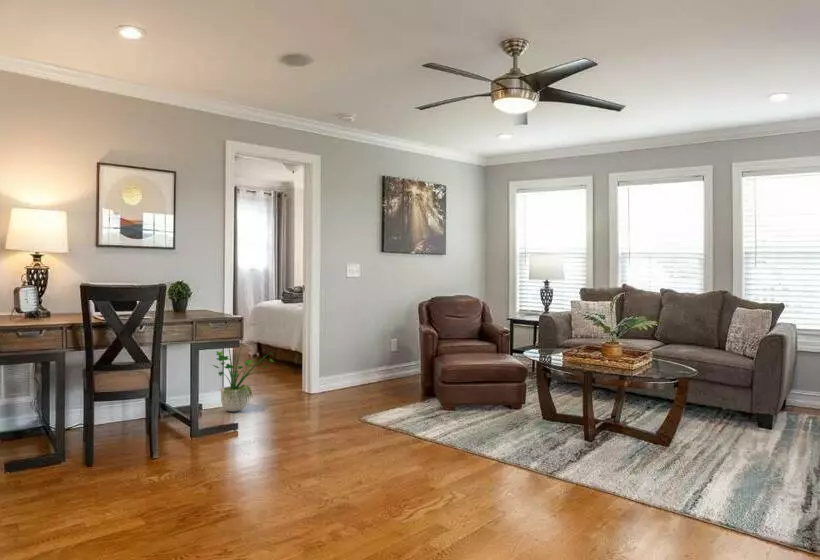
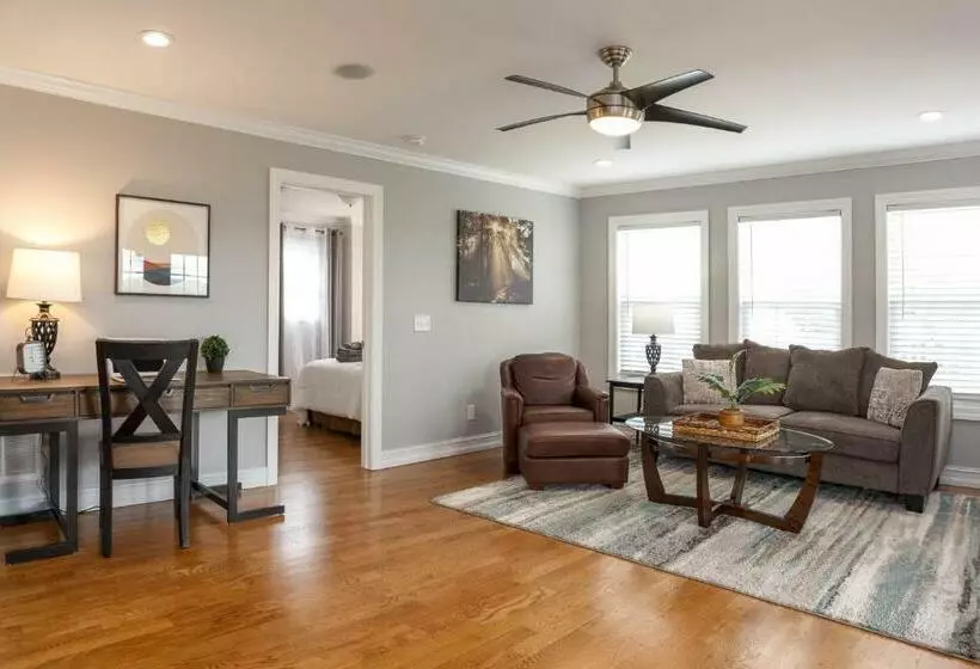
- potted plant [209,341,276,412]
